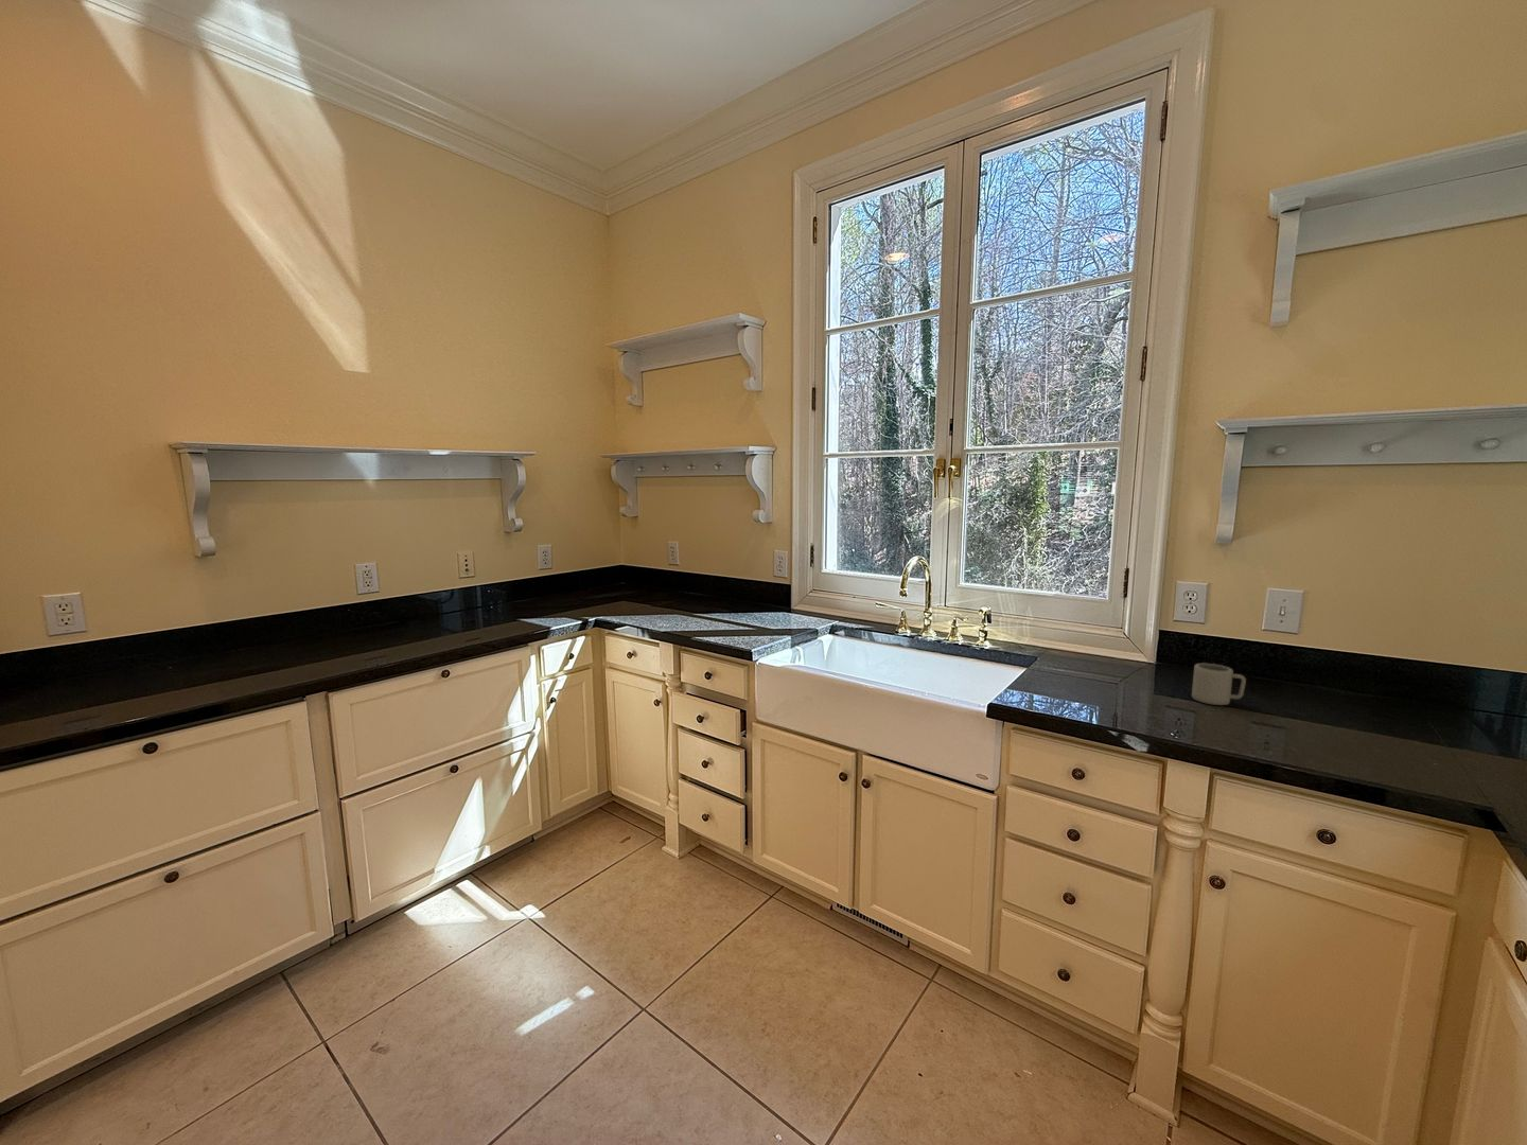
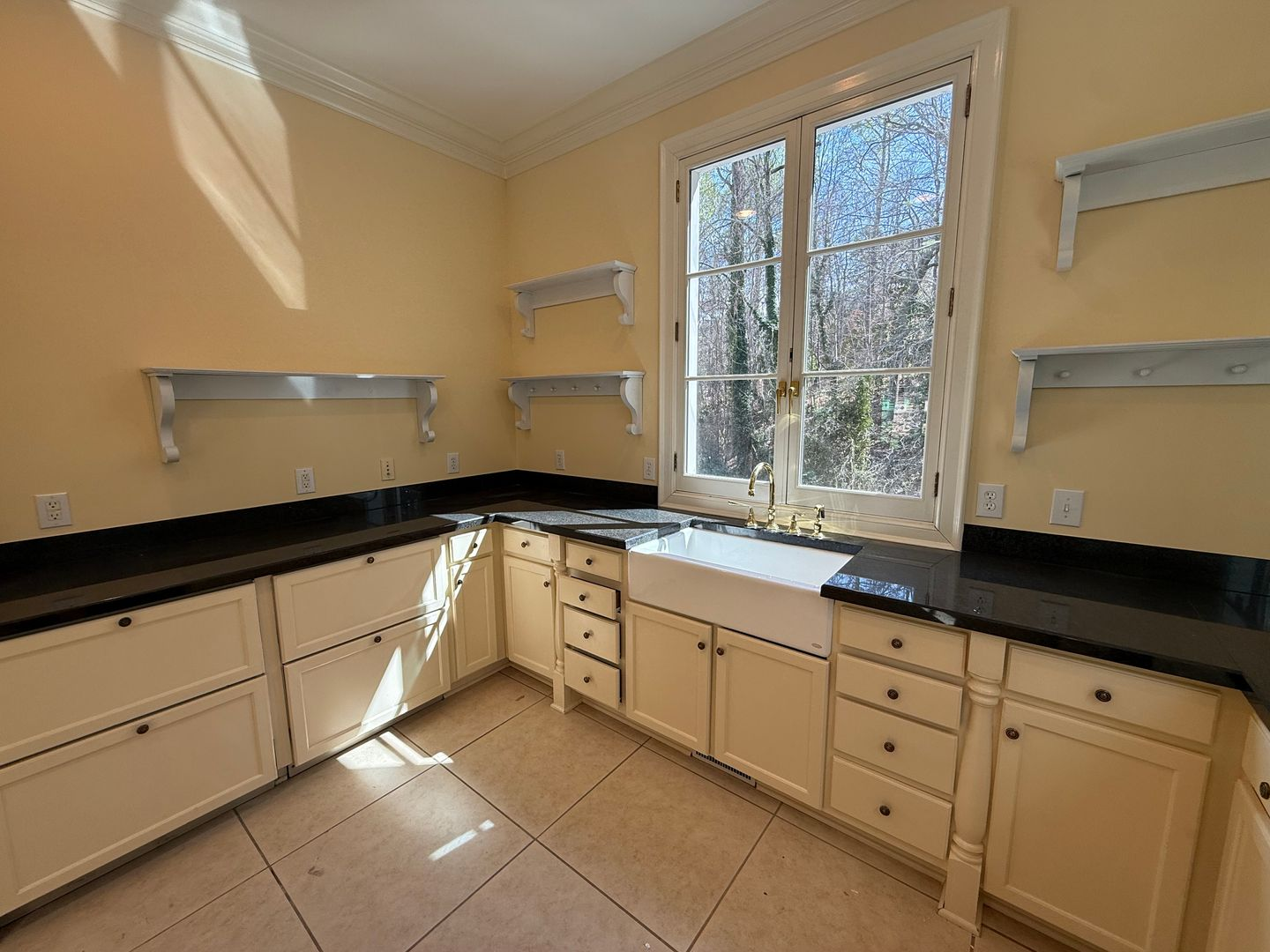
- cup [1190,663,1247,706]
